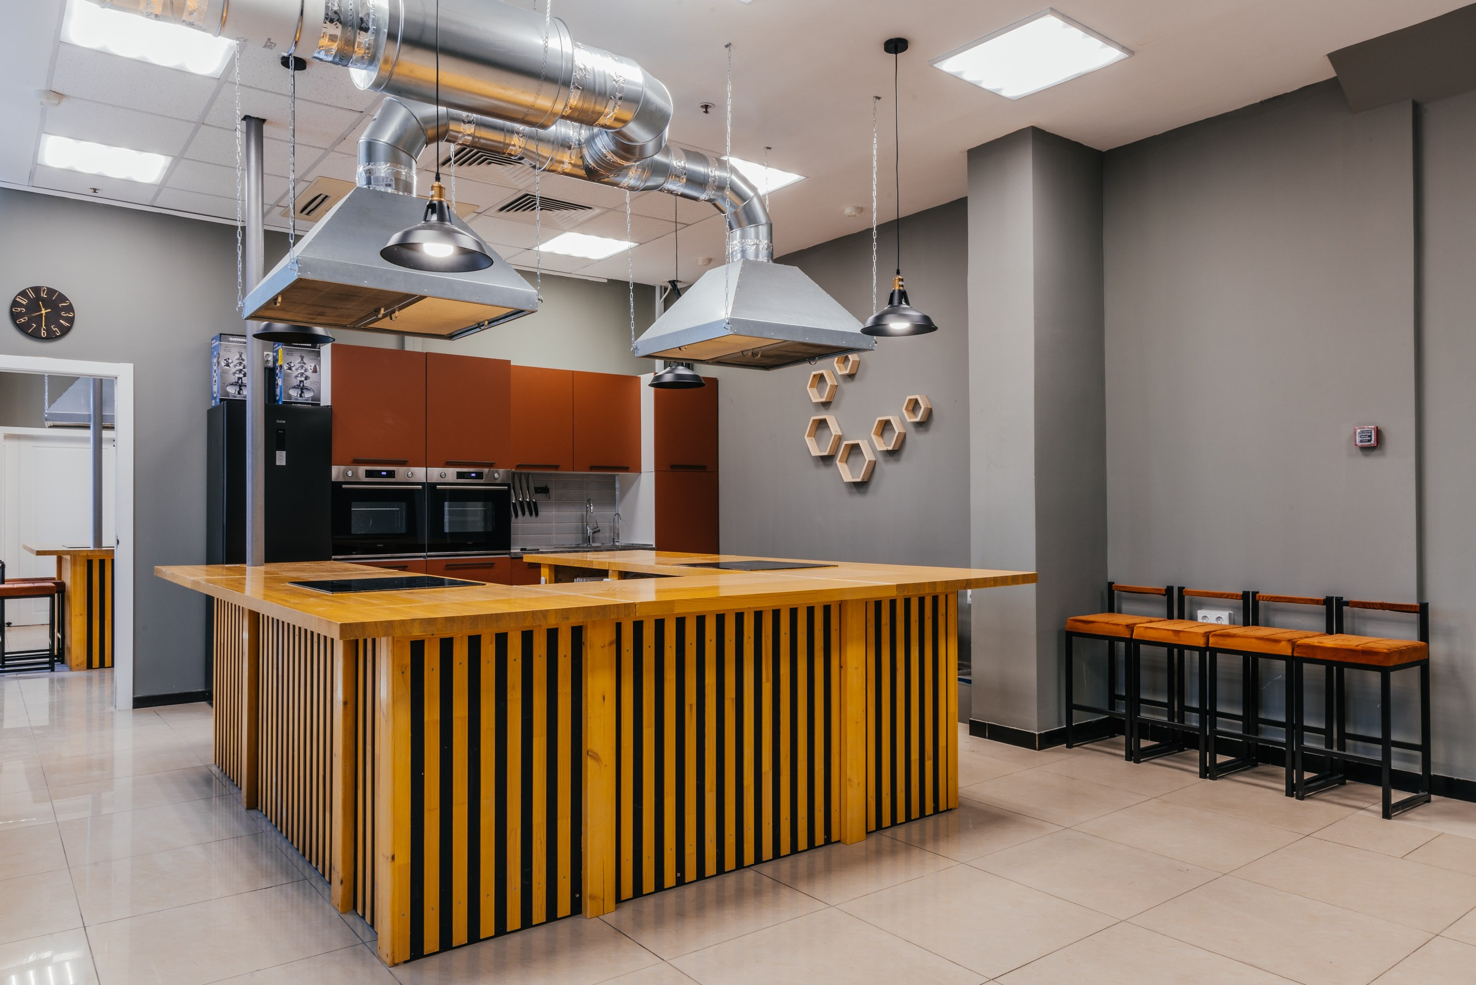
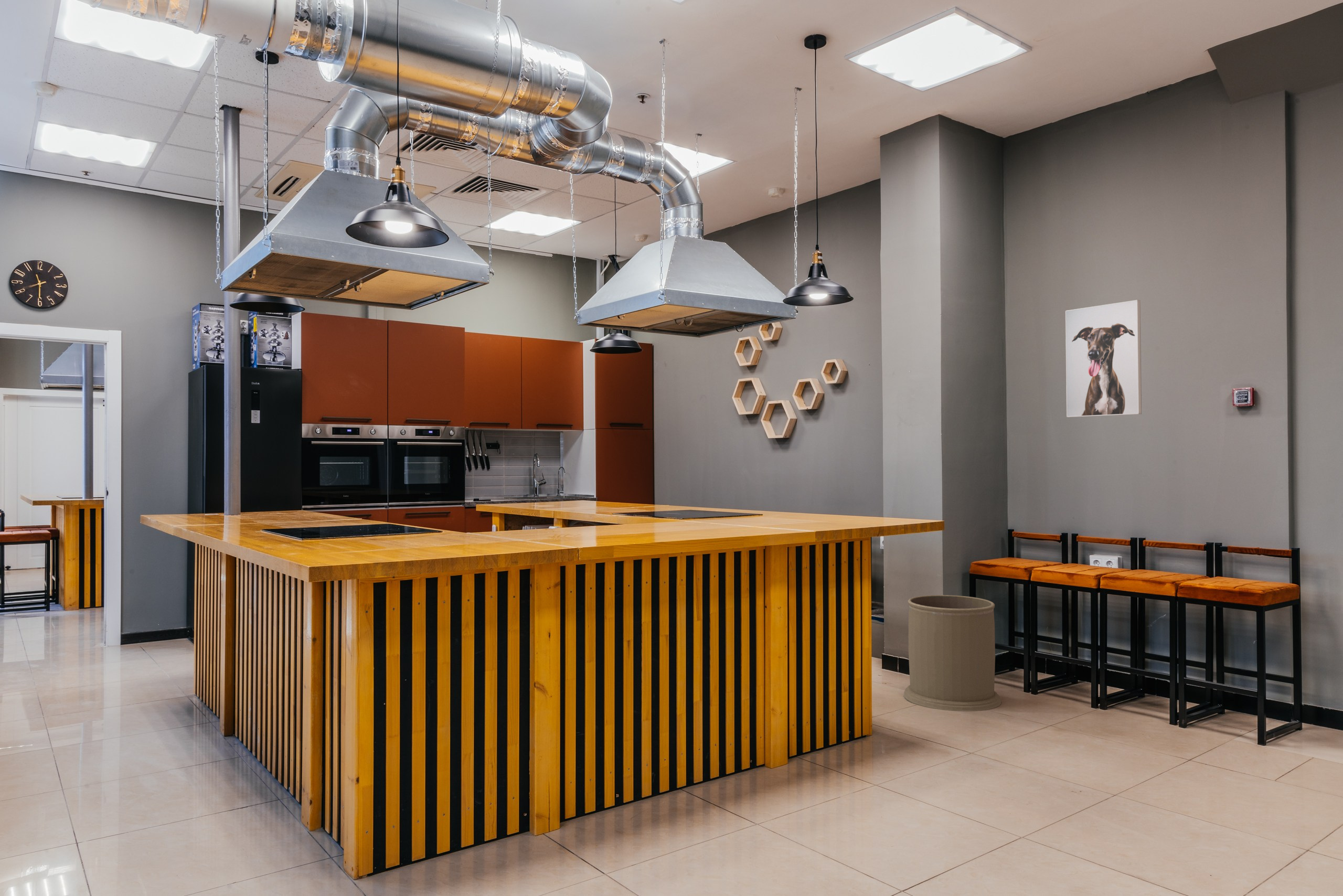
+ trash can [903,594,1001,712]
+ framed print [1065,300,1142,418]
